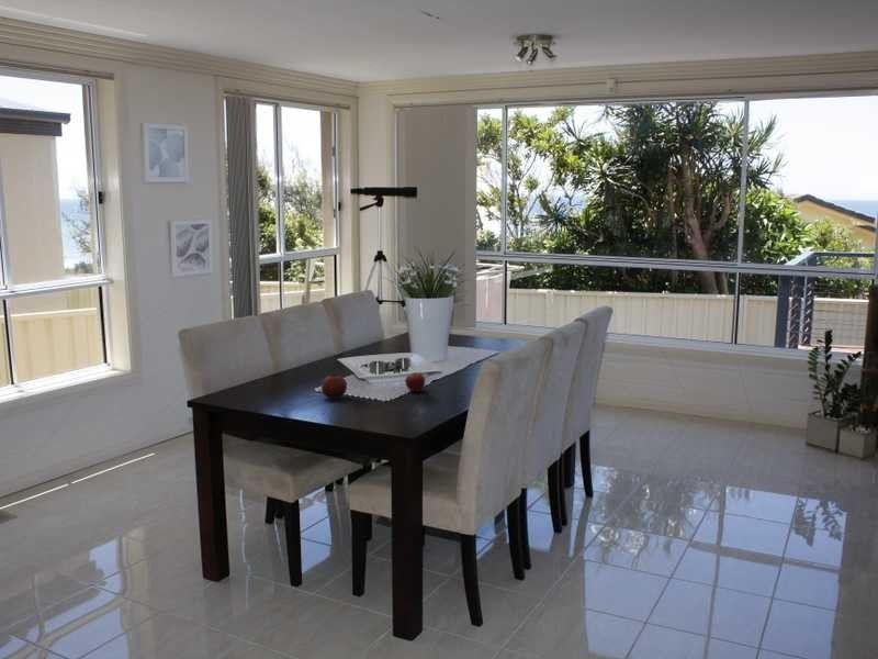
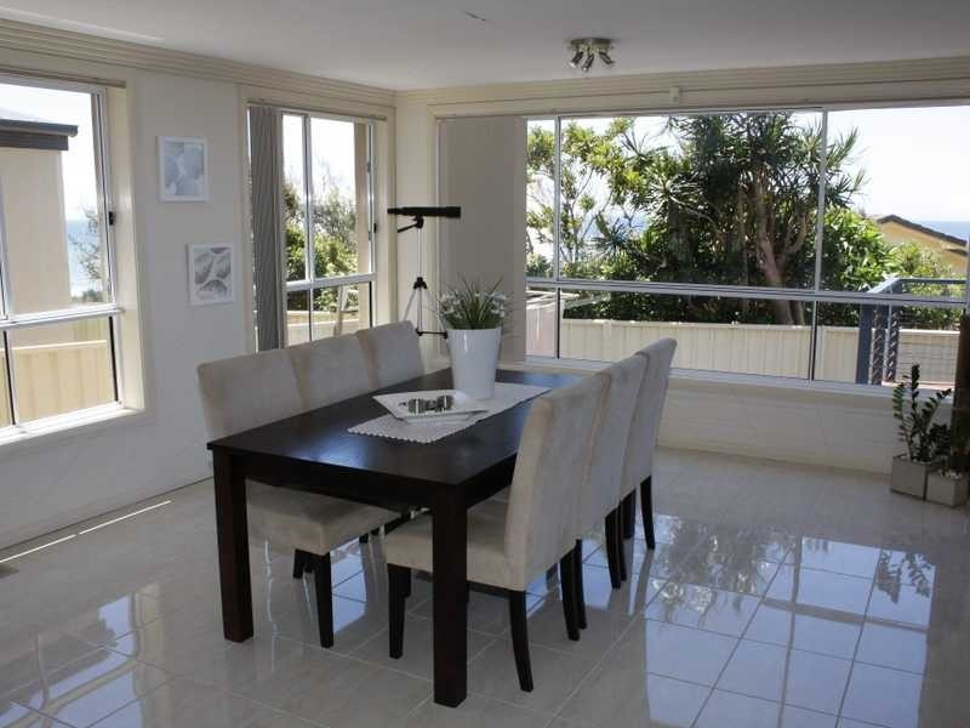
- fruit [320,372,348,400]
- fruit [404,371,426,393]
